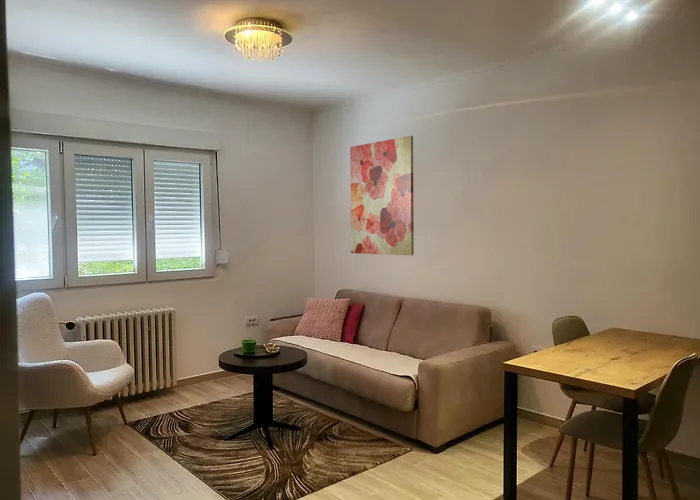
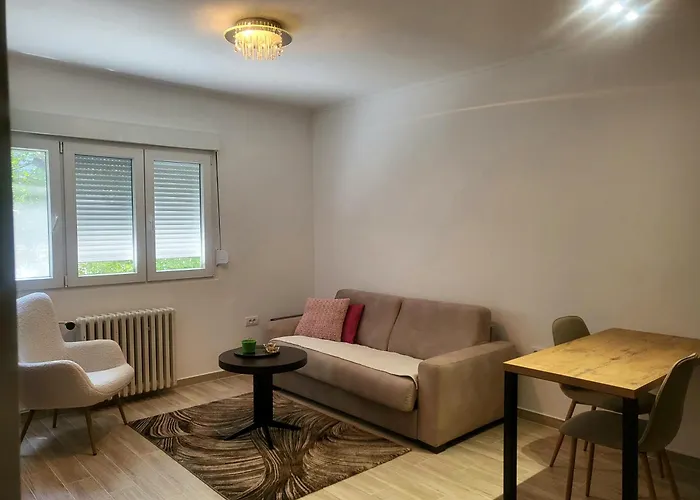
- wall art [349,135,415,256]
